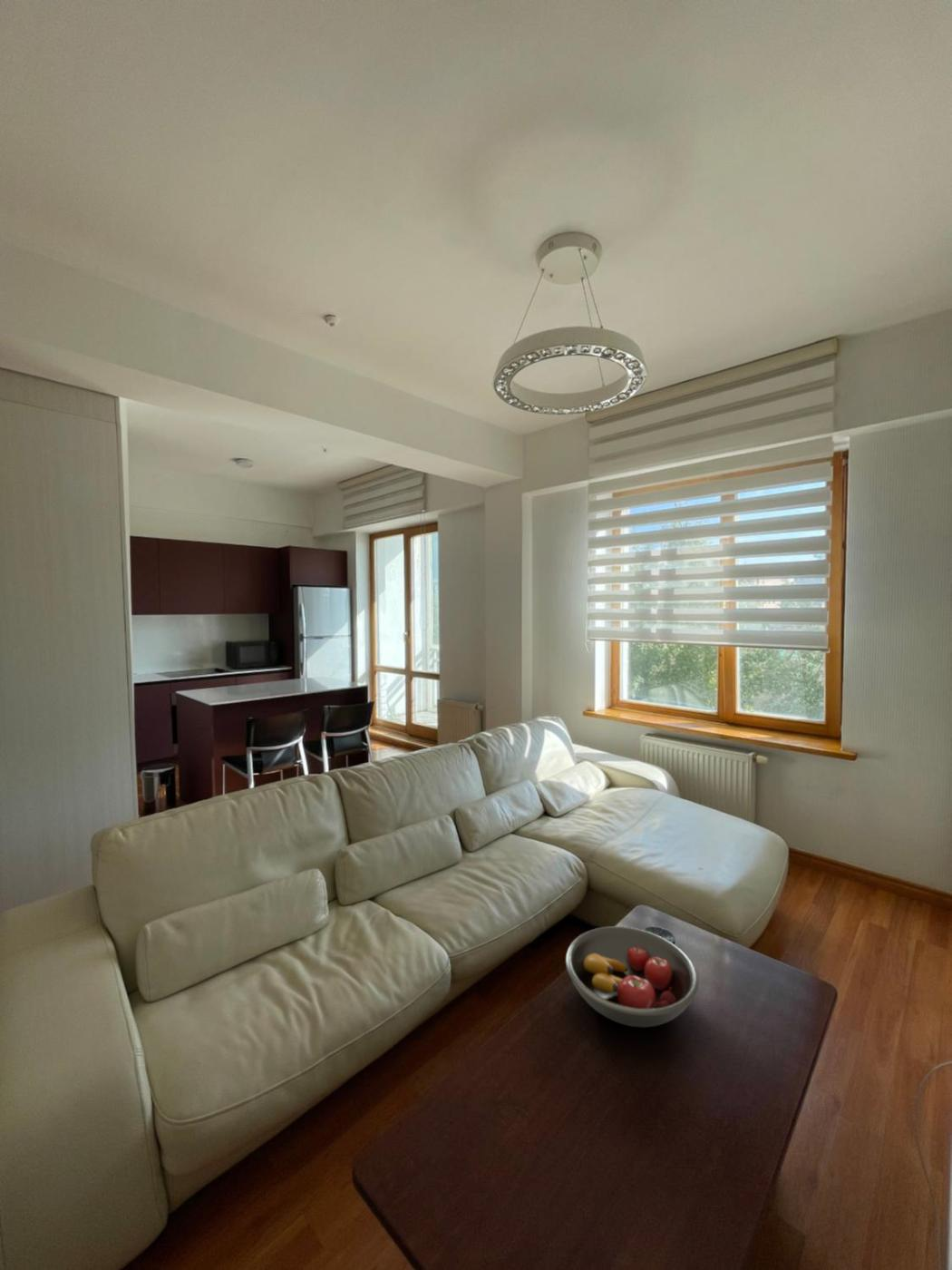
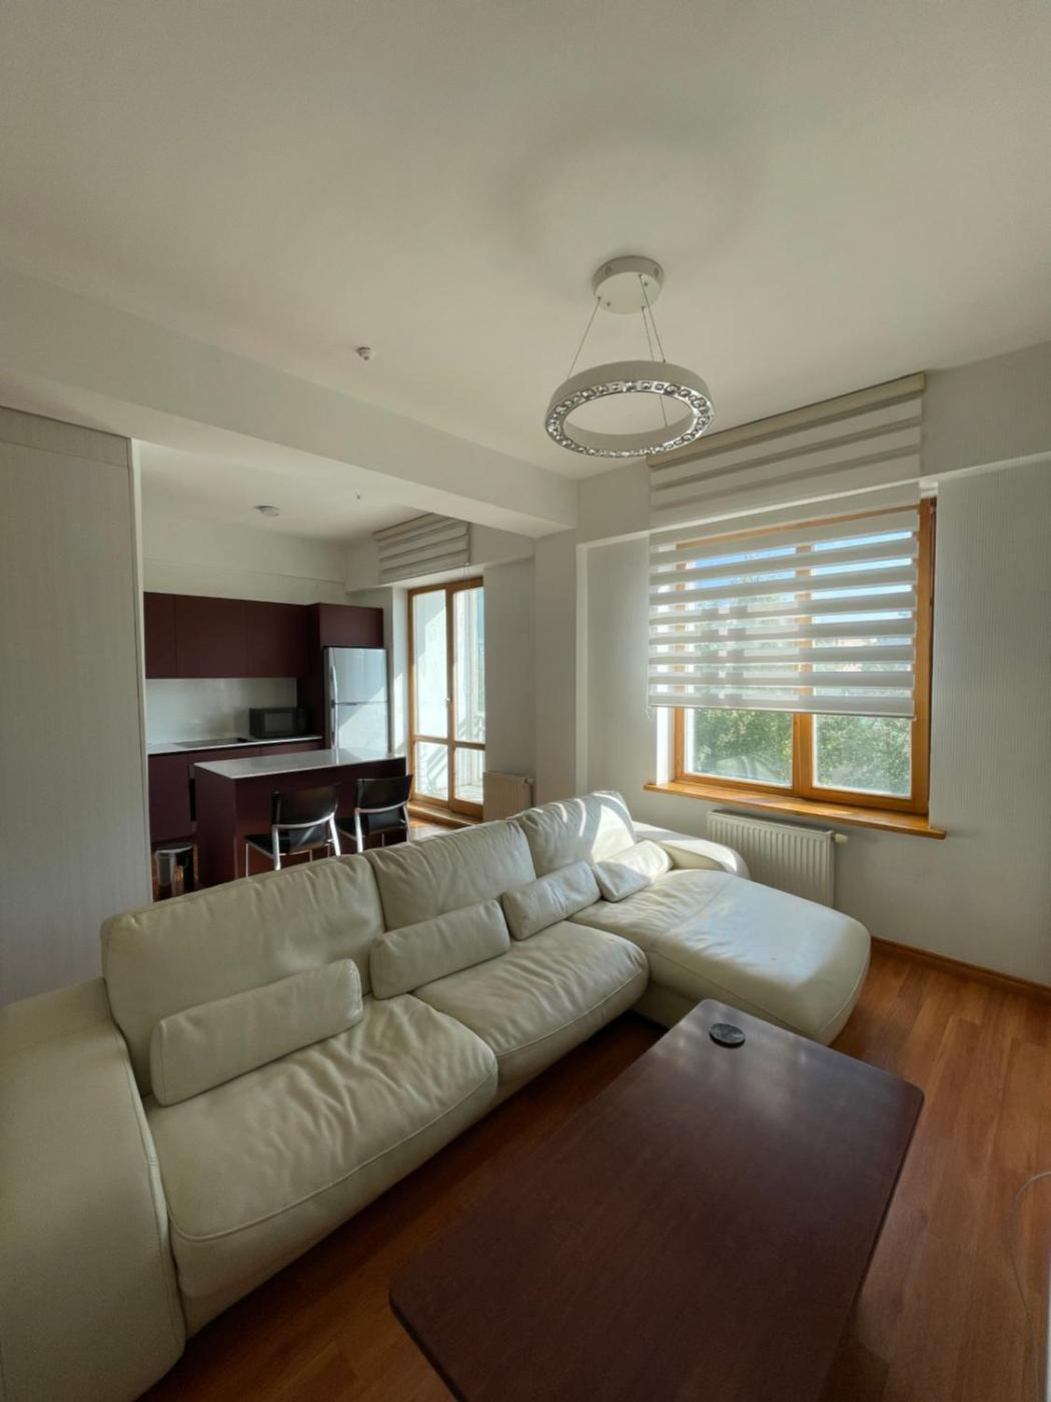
- fruit bowl [565,925,700,1028]
